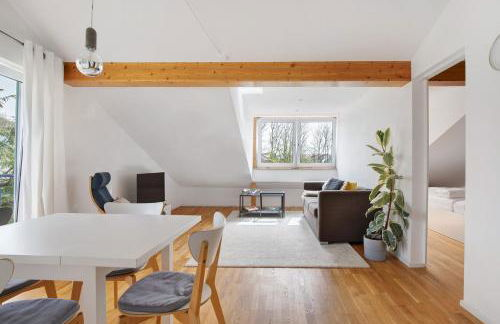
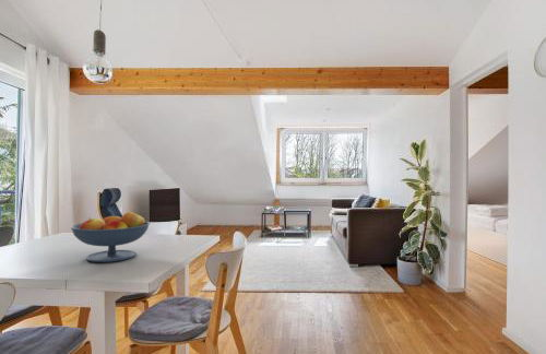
+ fruit bowl [70,211,151,263]
